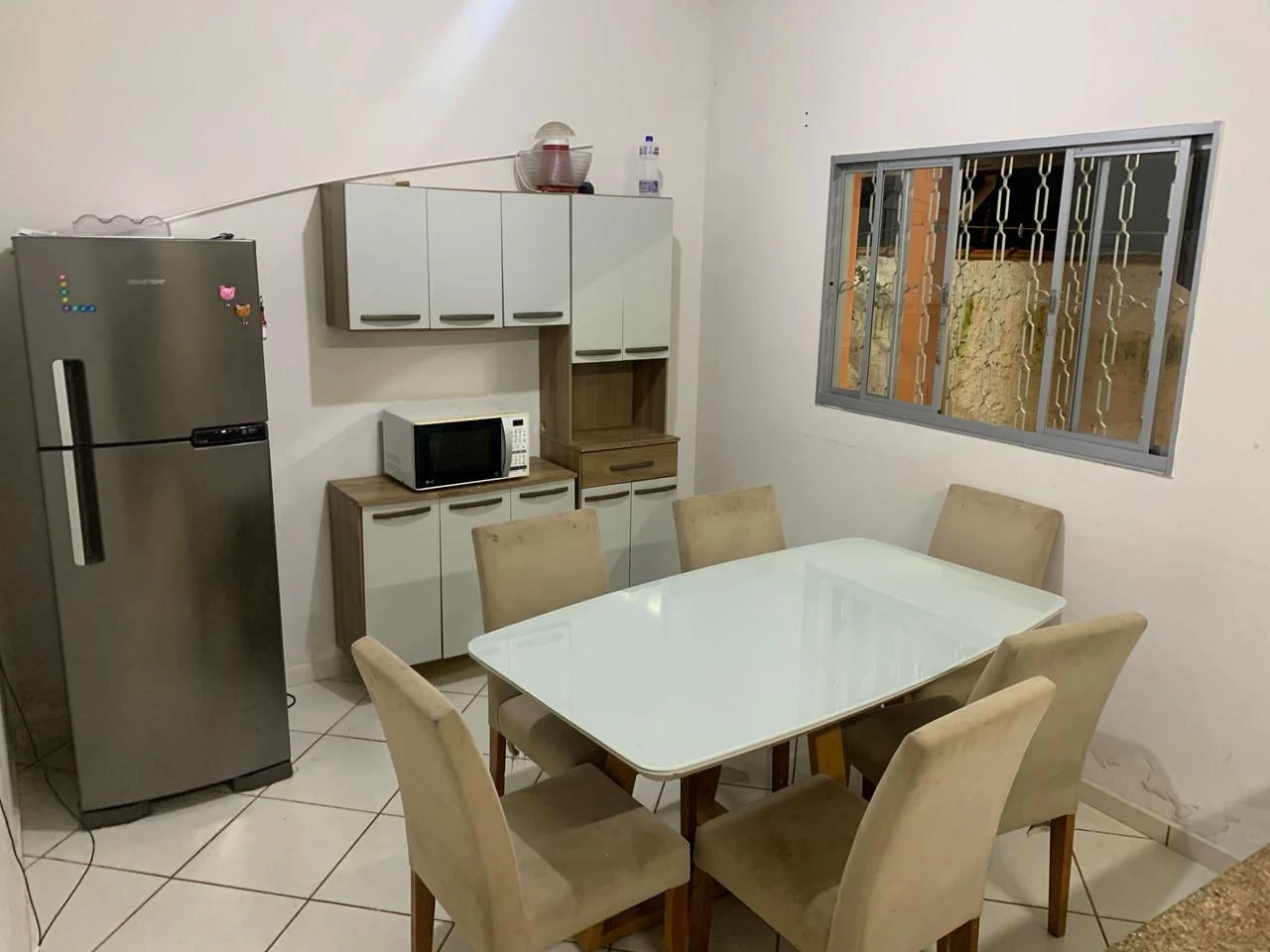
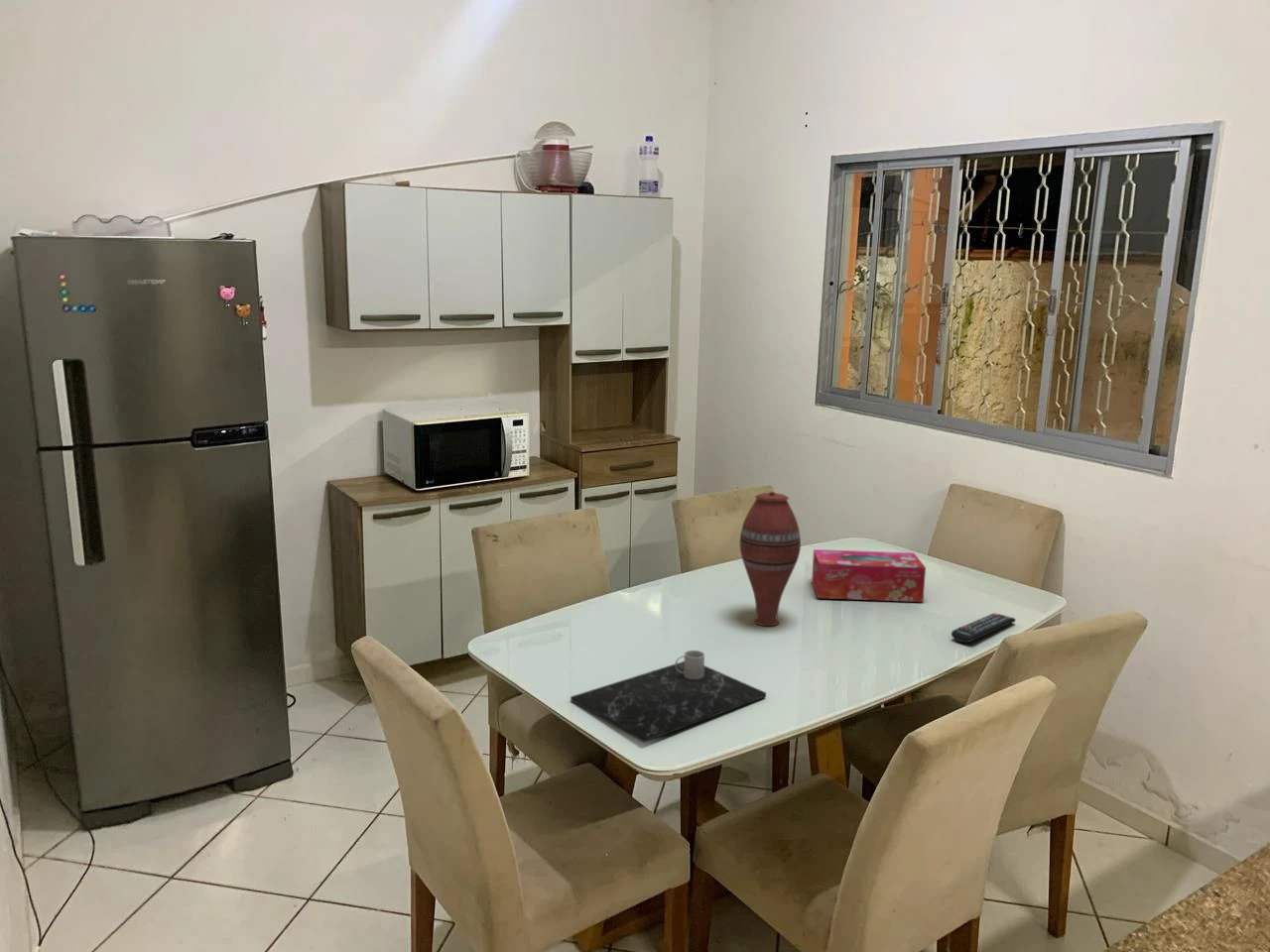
+ tissue box [811,548,927,603]
+ remote control [951,612,1017,644]
+ vase [739,491,802,627]
+ place mat [570,650,767,744]
